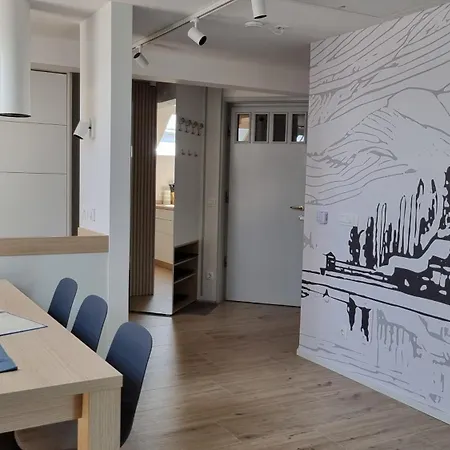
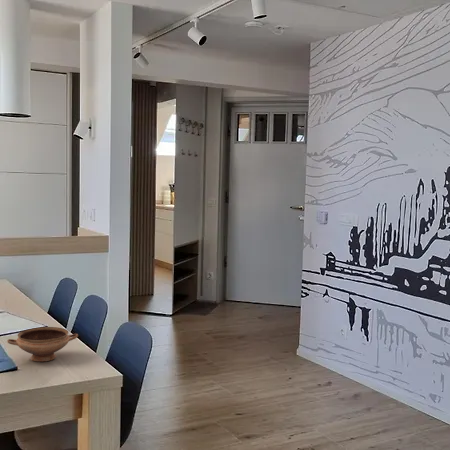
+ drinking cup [6,326,79,363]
